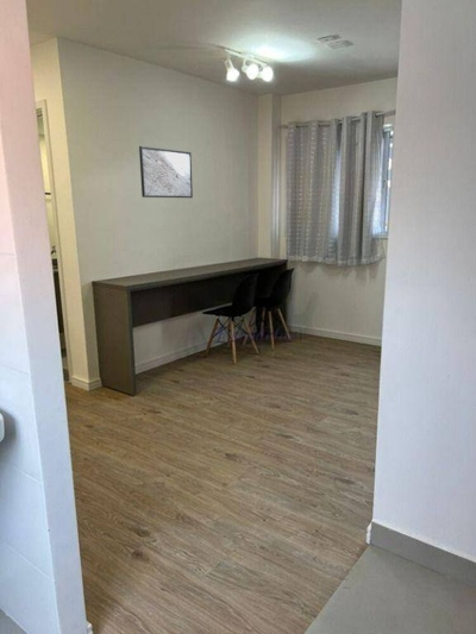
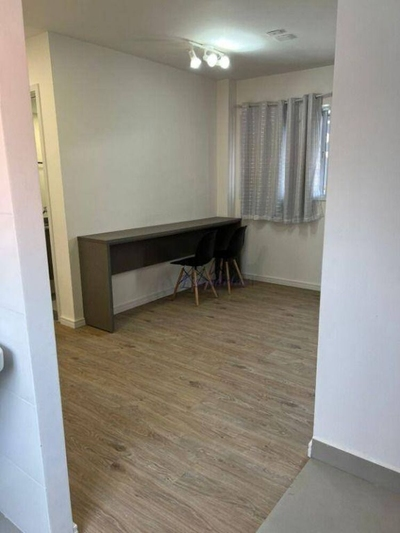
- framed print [138,145,194,199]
